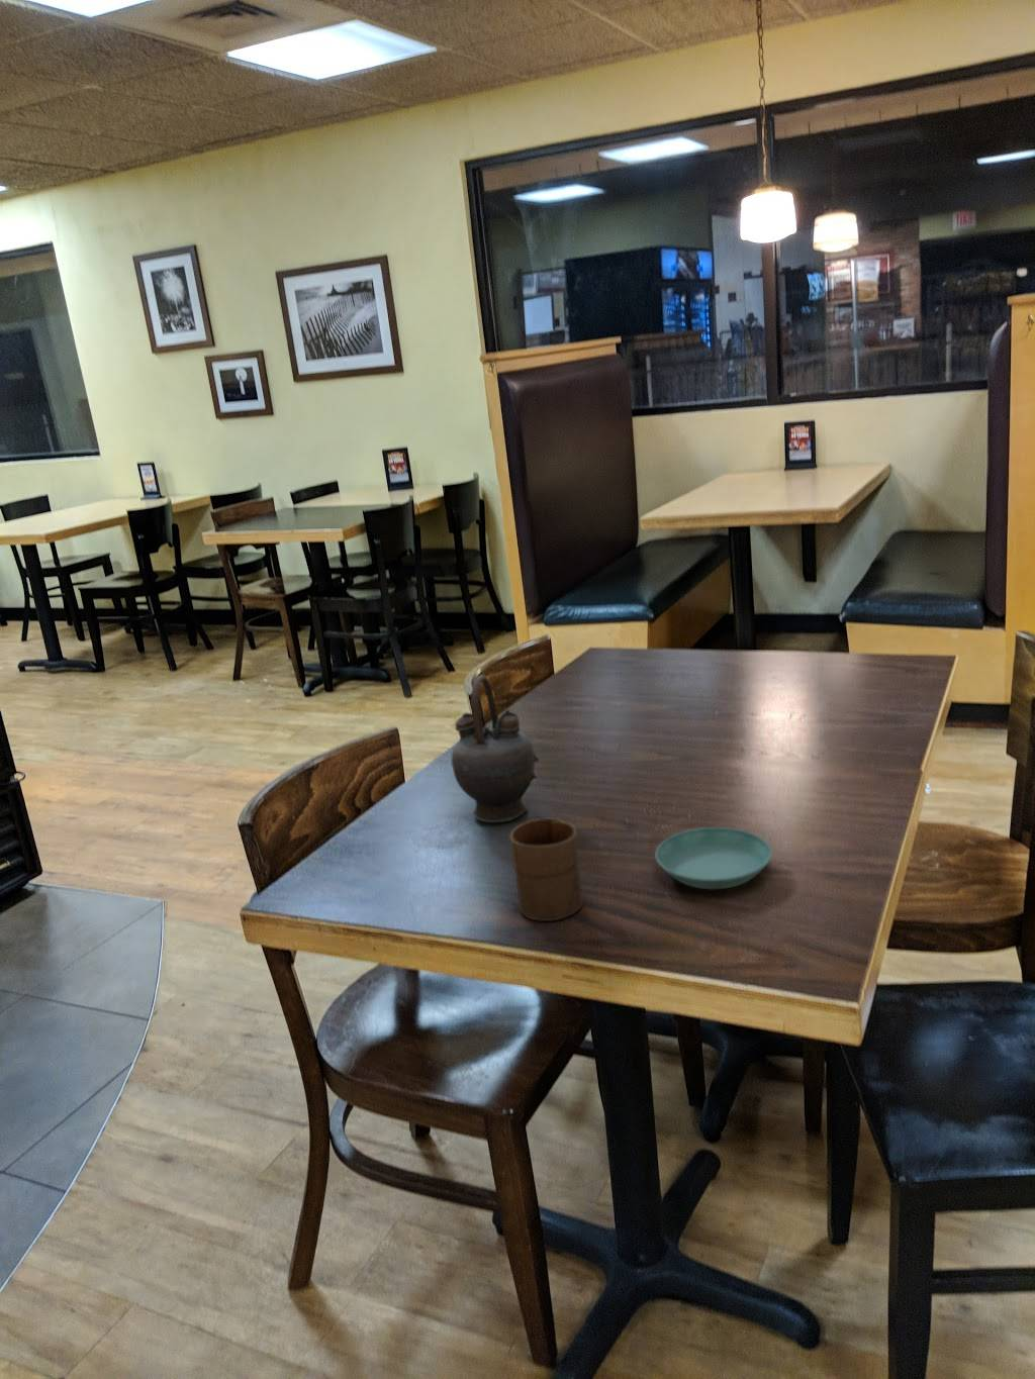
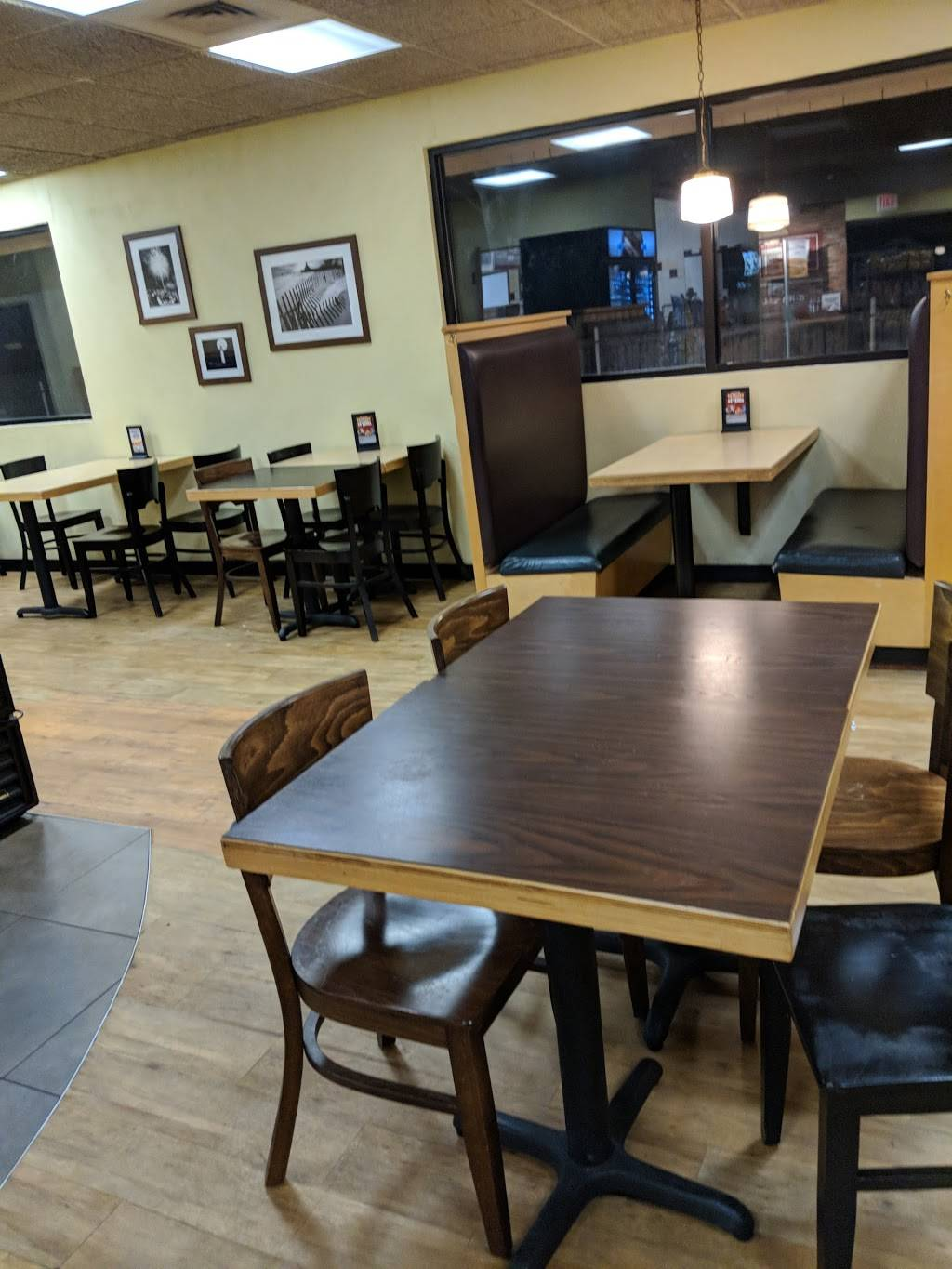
- teapot [451,674,539,824]
- saucer [654,826,773,890]
- cup [510,817,583,923]
